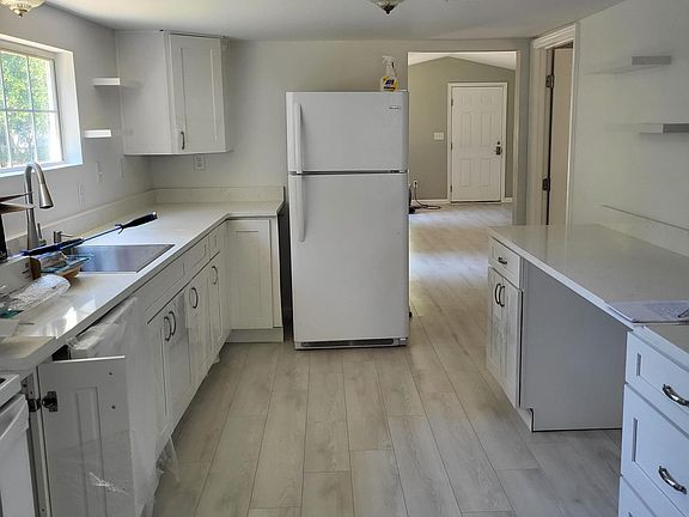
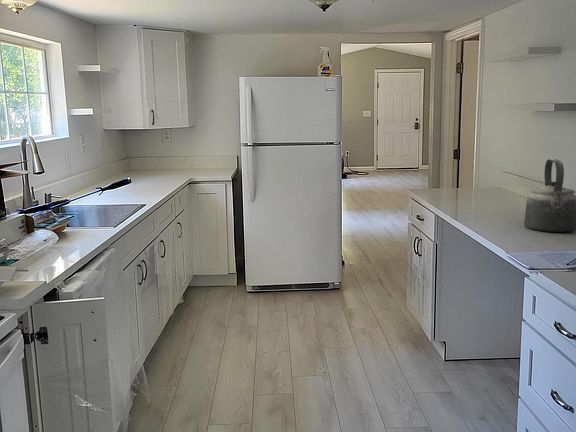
+ kettle [523,158,576,233]
